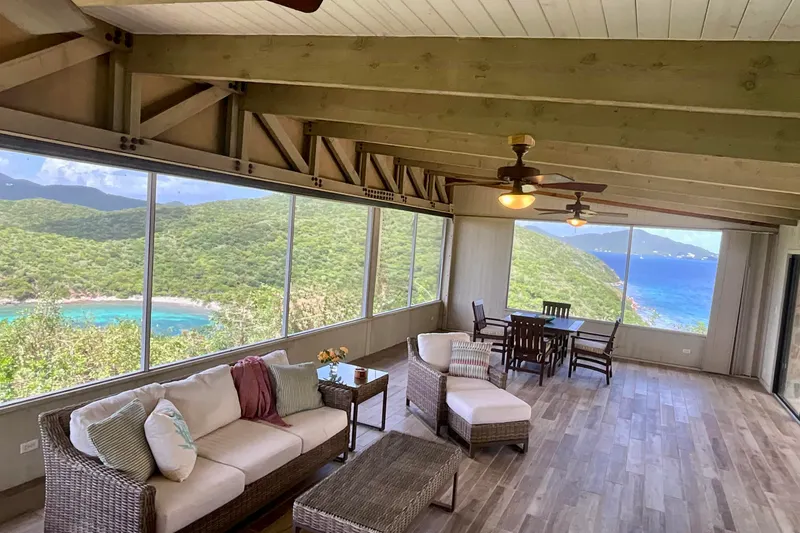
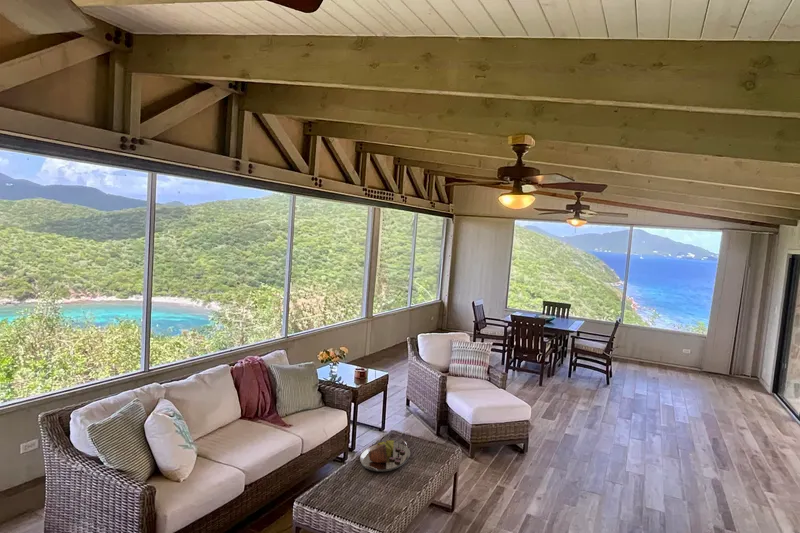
+ serving tray [359,438,411,473]
